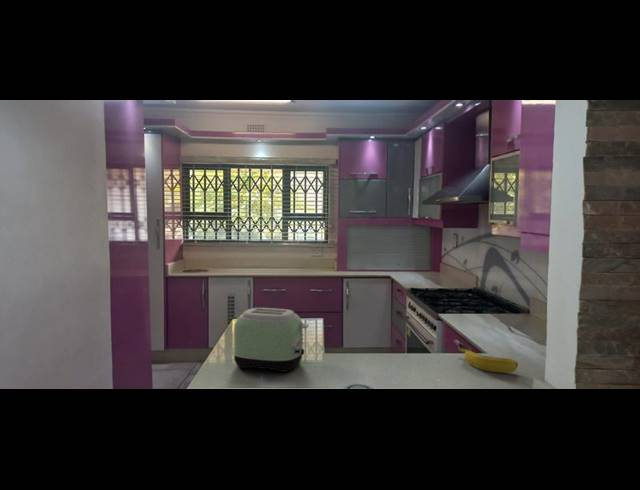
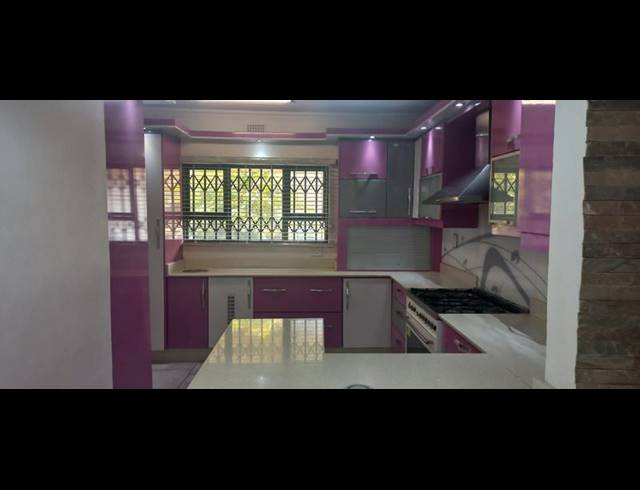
- toaster [232,307,310,373]
- banana [459,348,519,373]
